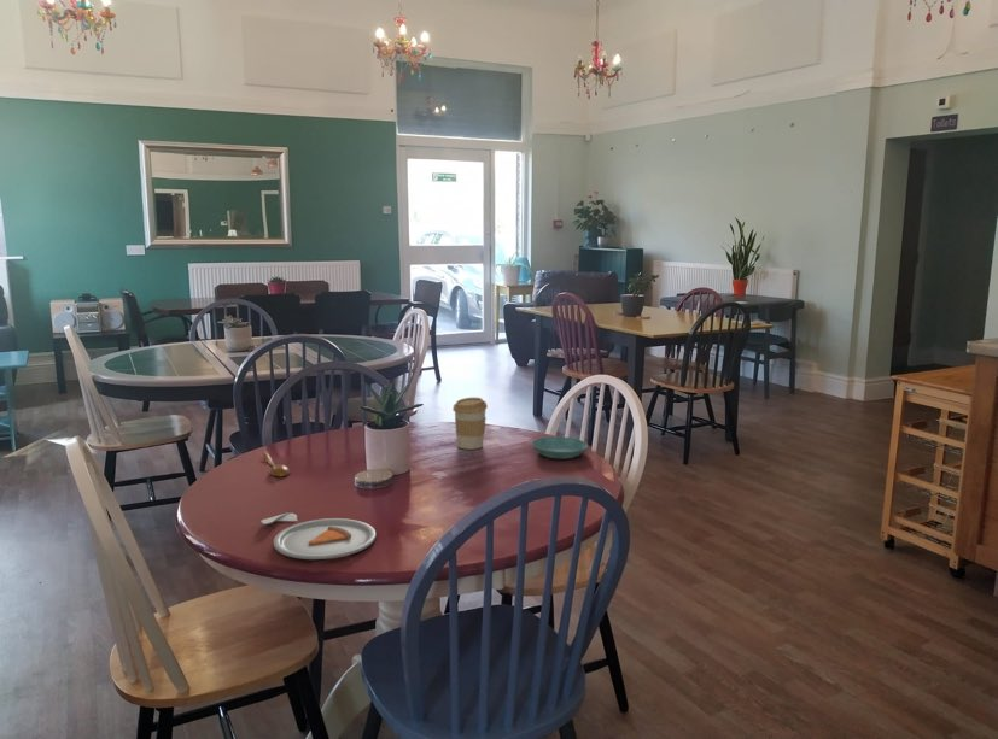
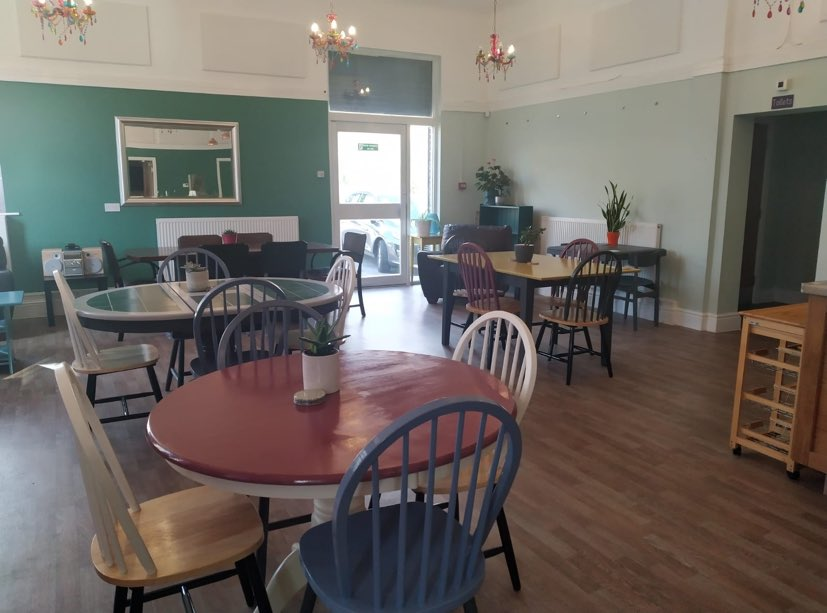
- saucer [531,435,589,461]
- dinner plate [261,512,378,561]
- spoon [262,451,291,477]
- coffee cup [451,397,489,451]
